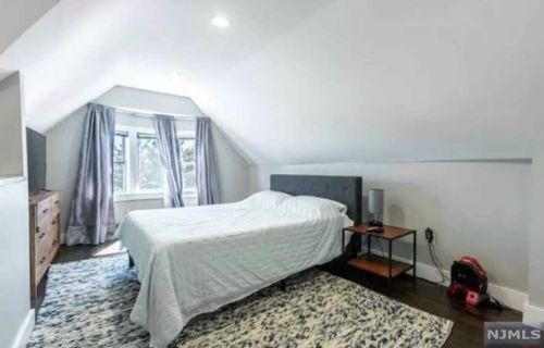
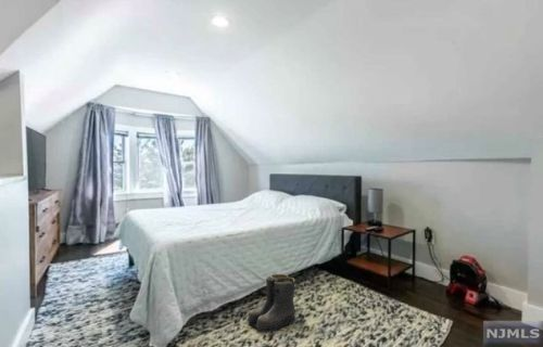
+ boots [245,273,296,333]
